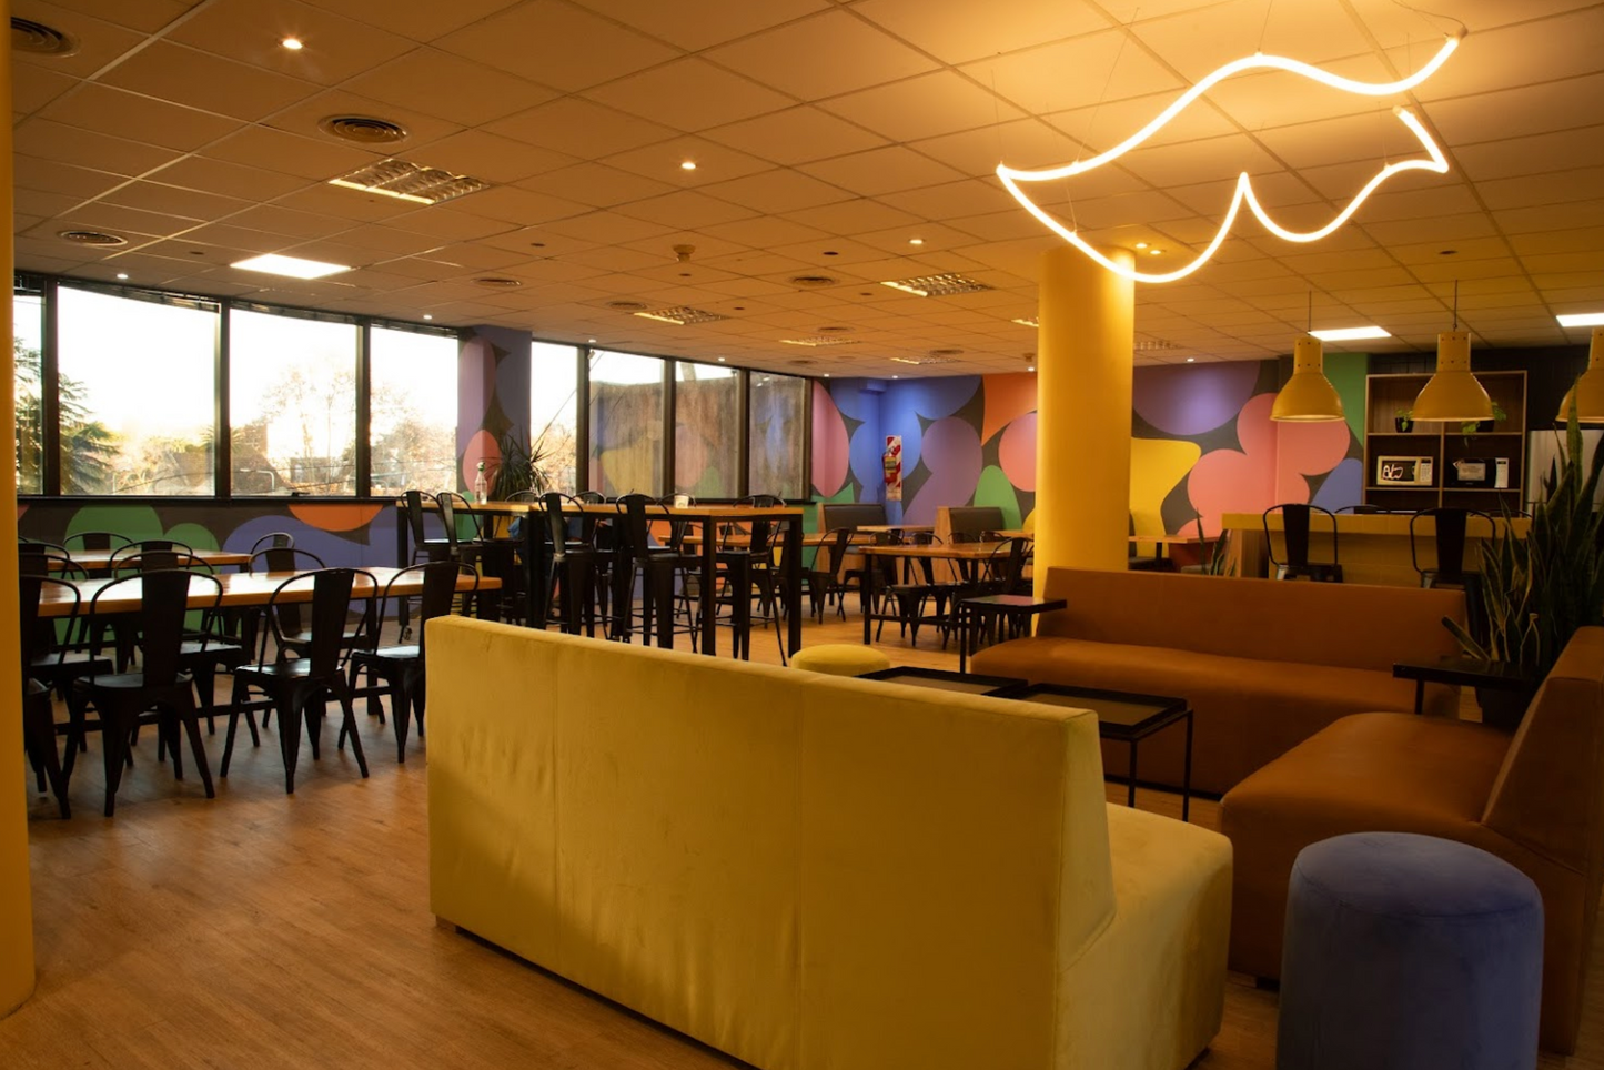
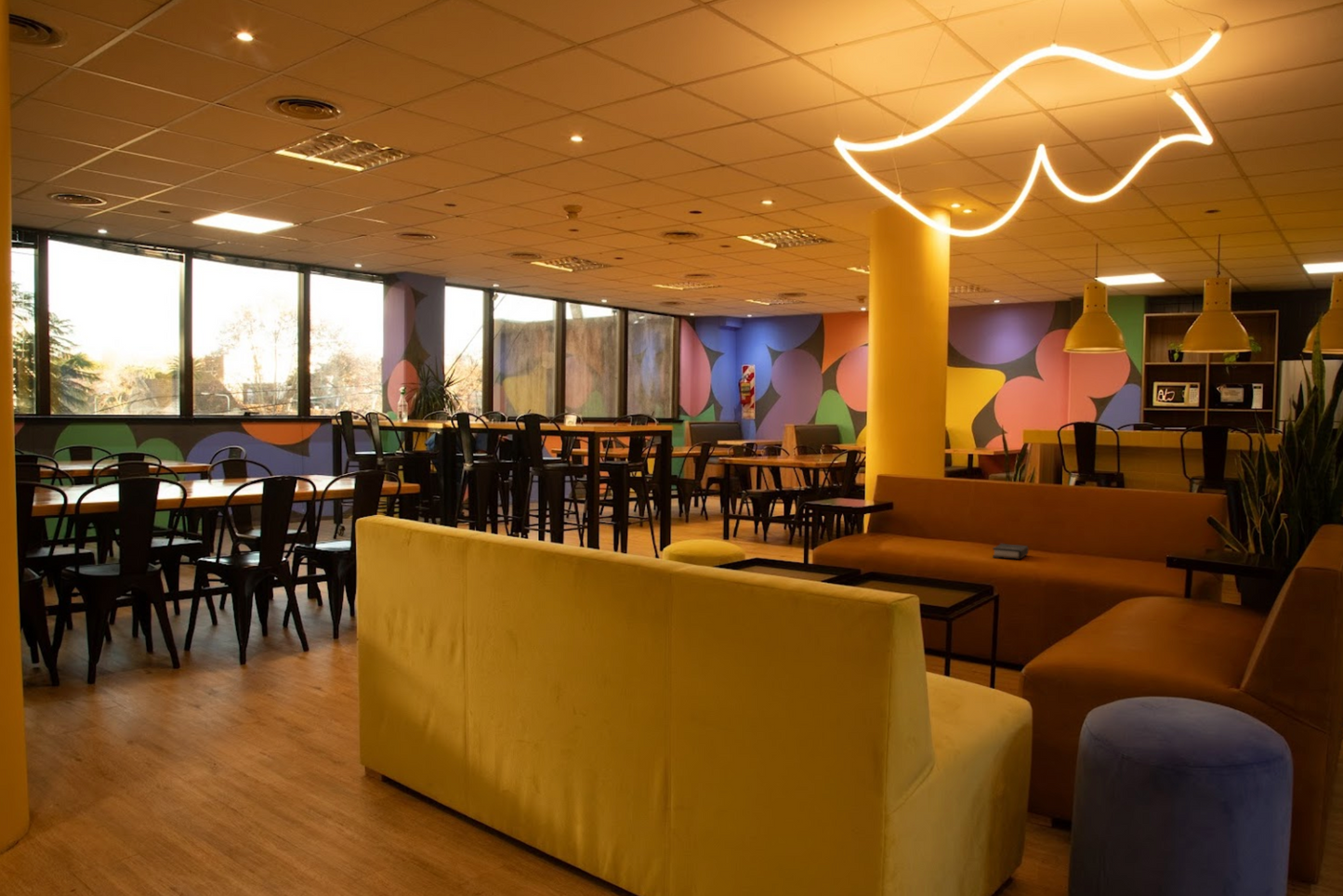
+ hardback book [992,543,1029,560]
